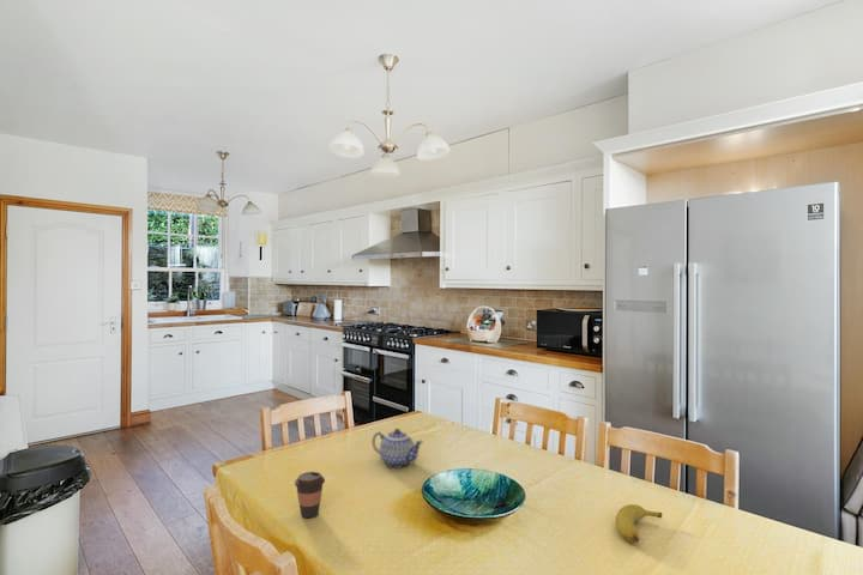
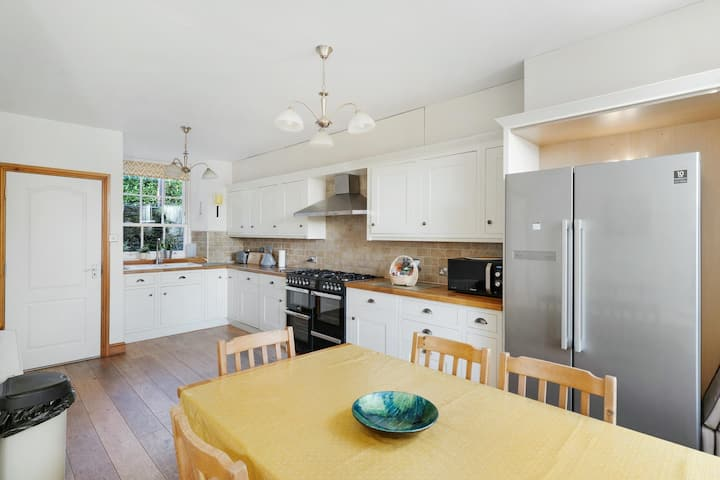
- teapot [372,428,424,468]
- coffee cup [294,471,326,519]
- banana [615,503,663,544]
